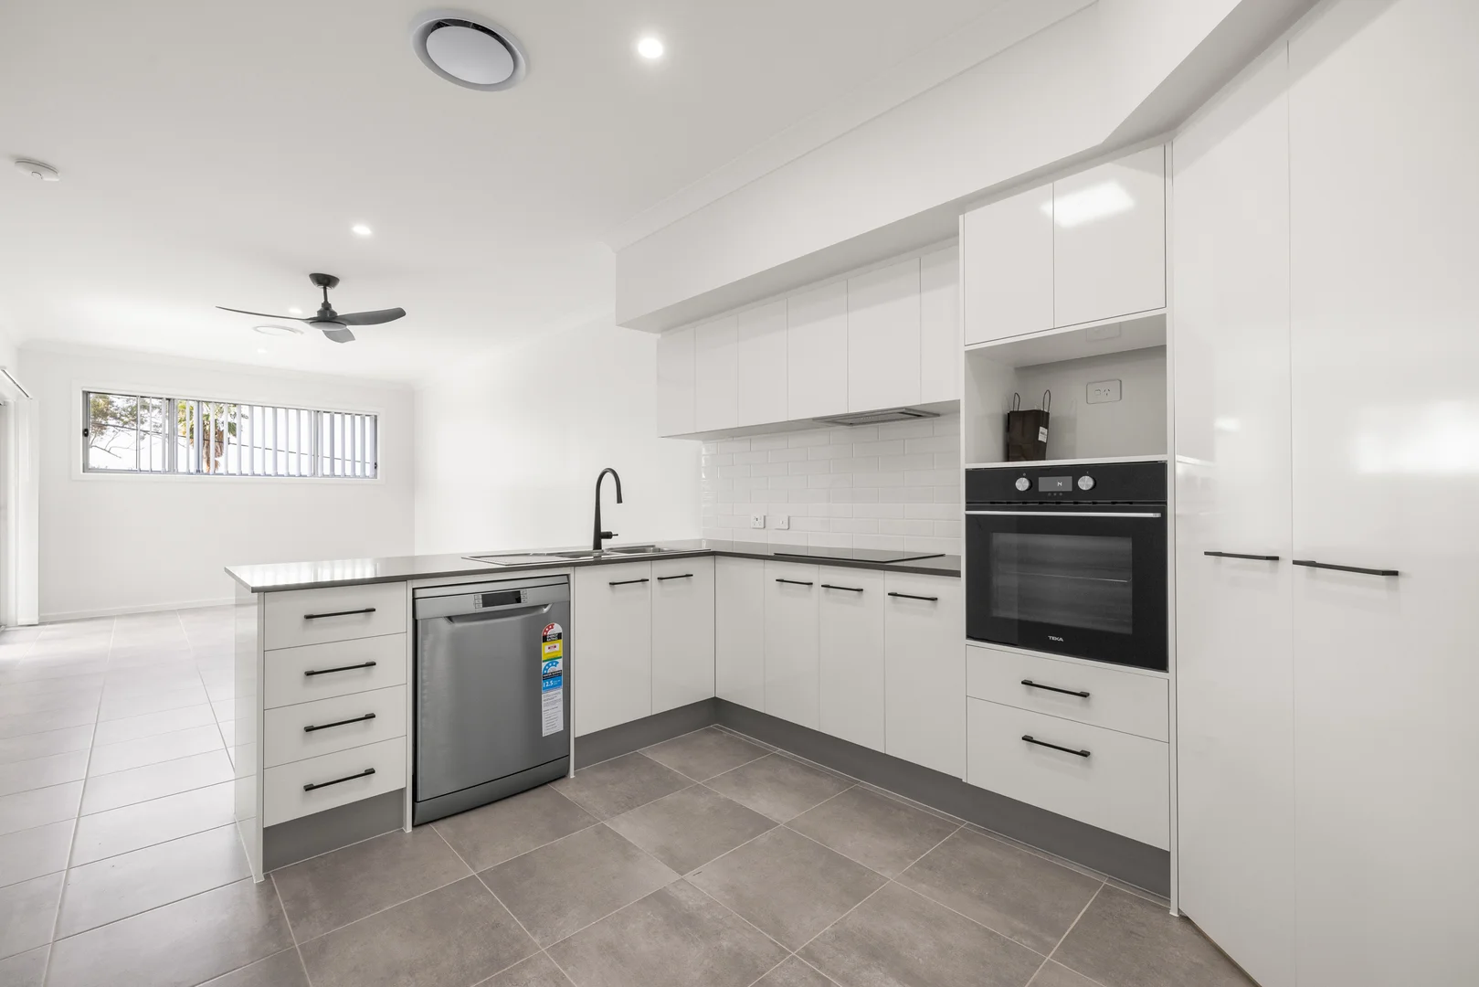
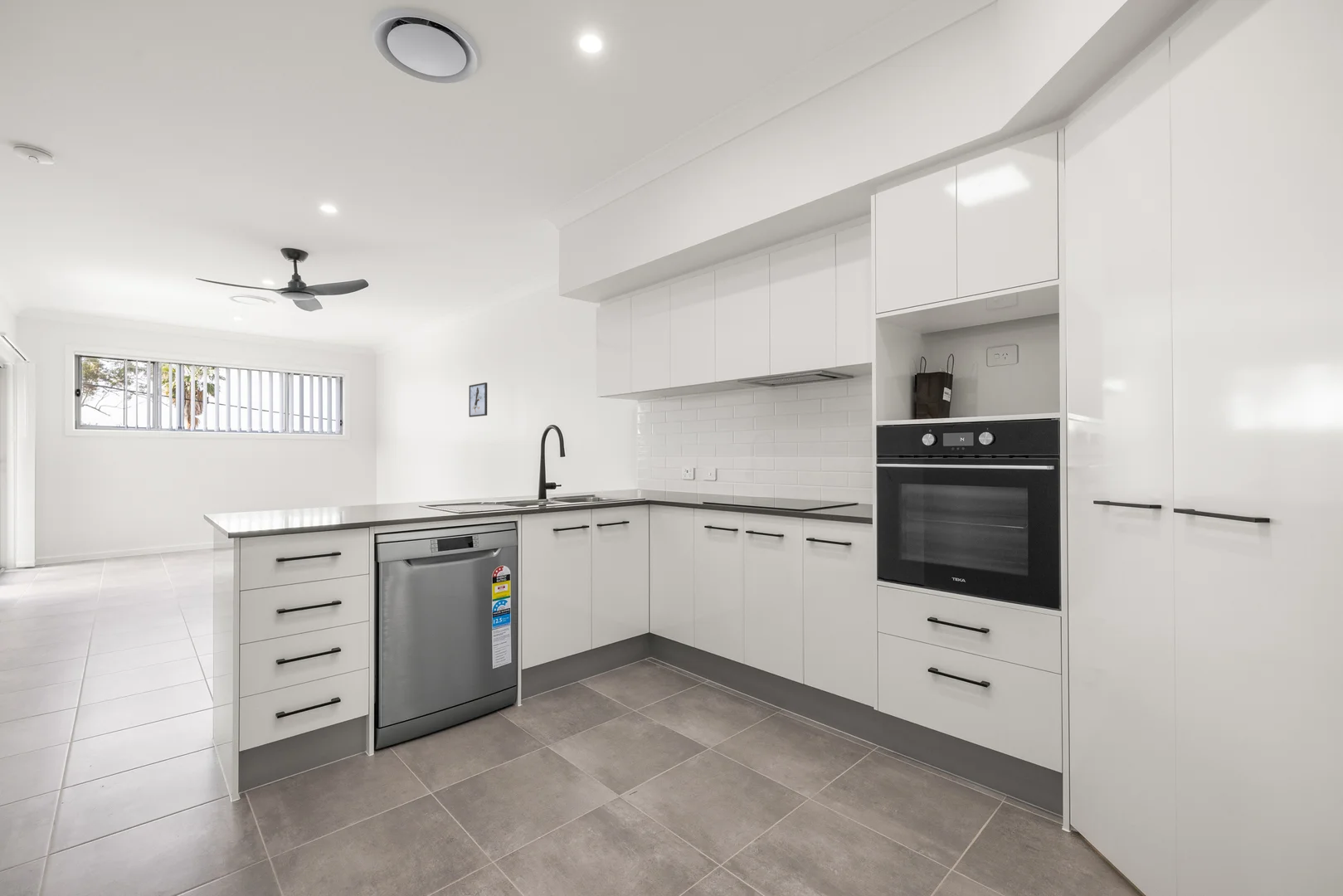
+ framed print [468,382,488,418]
